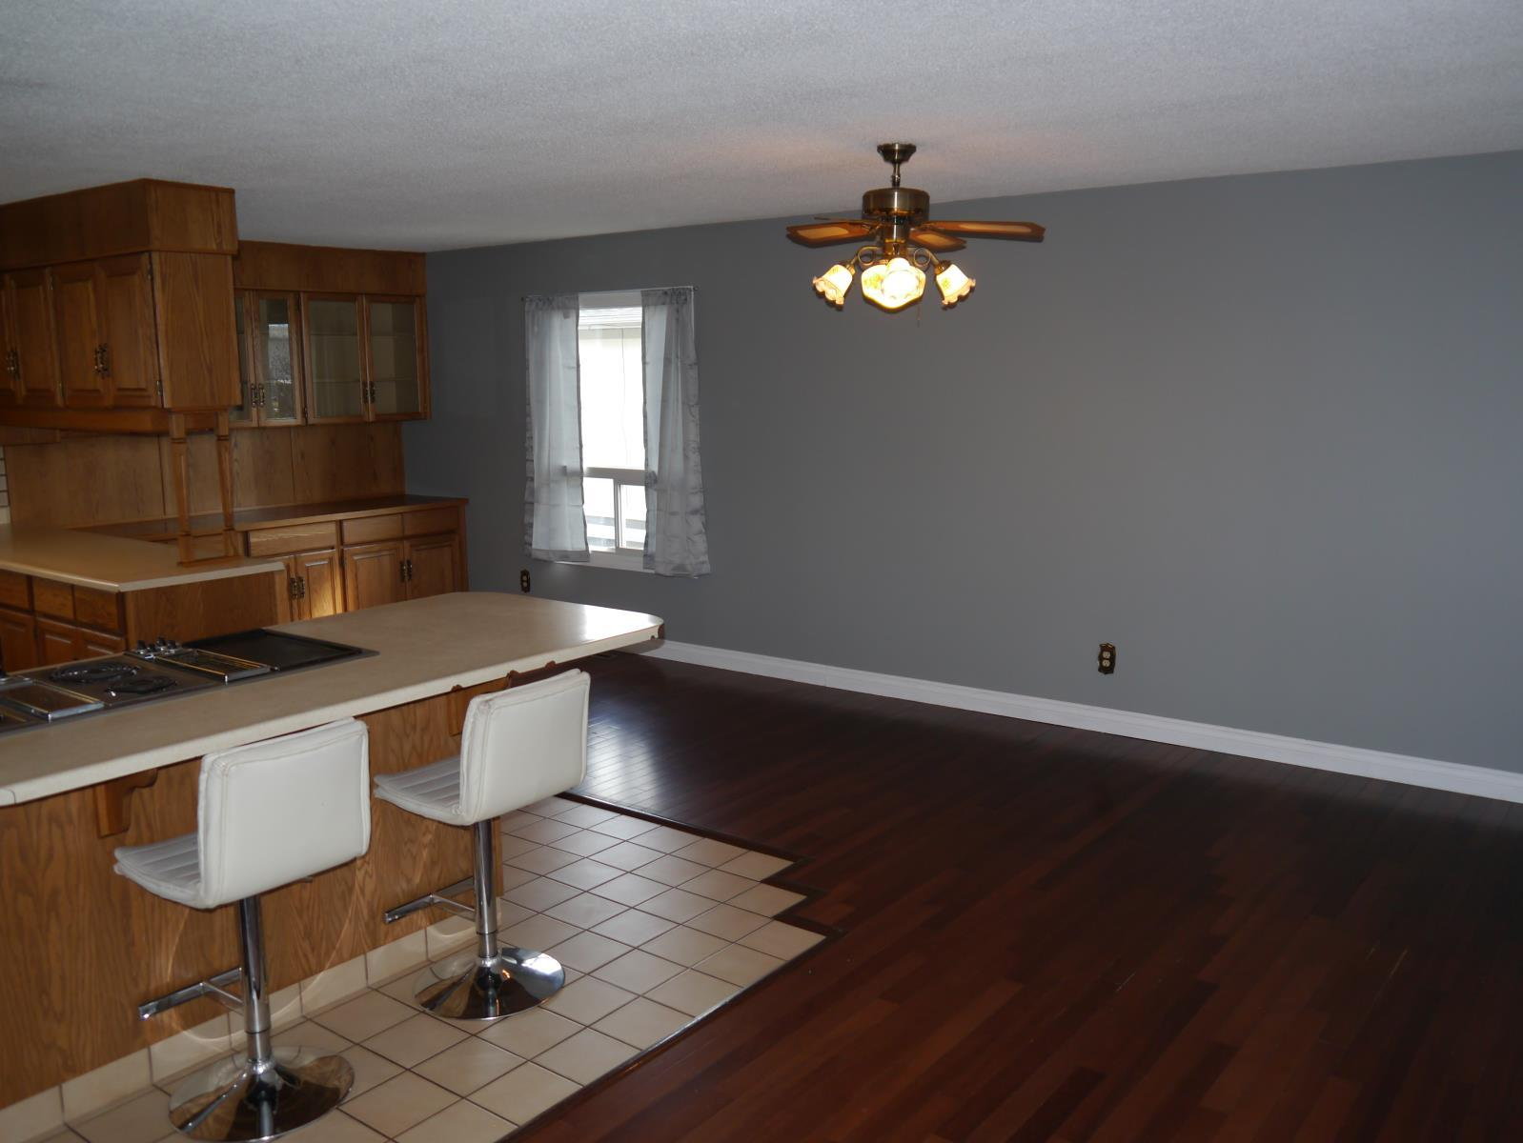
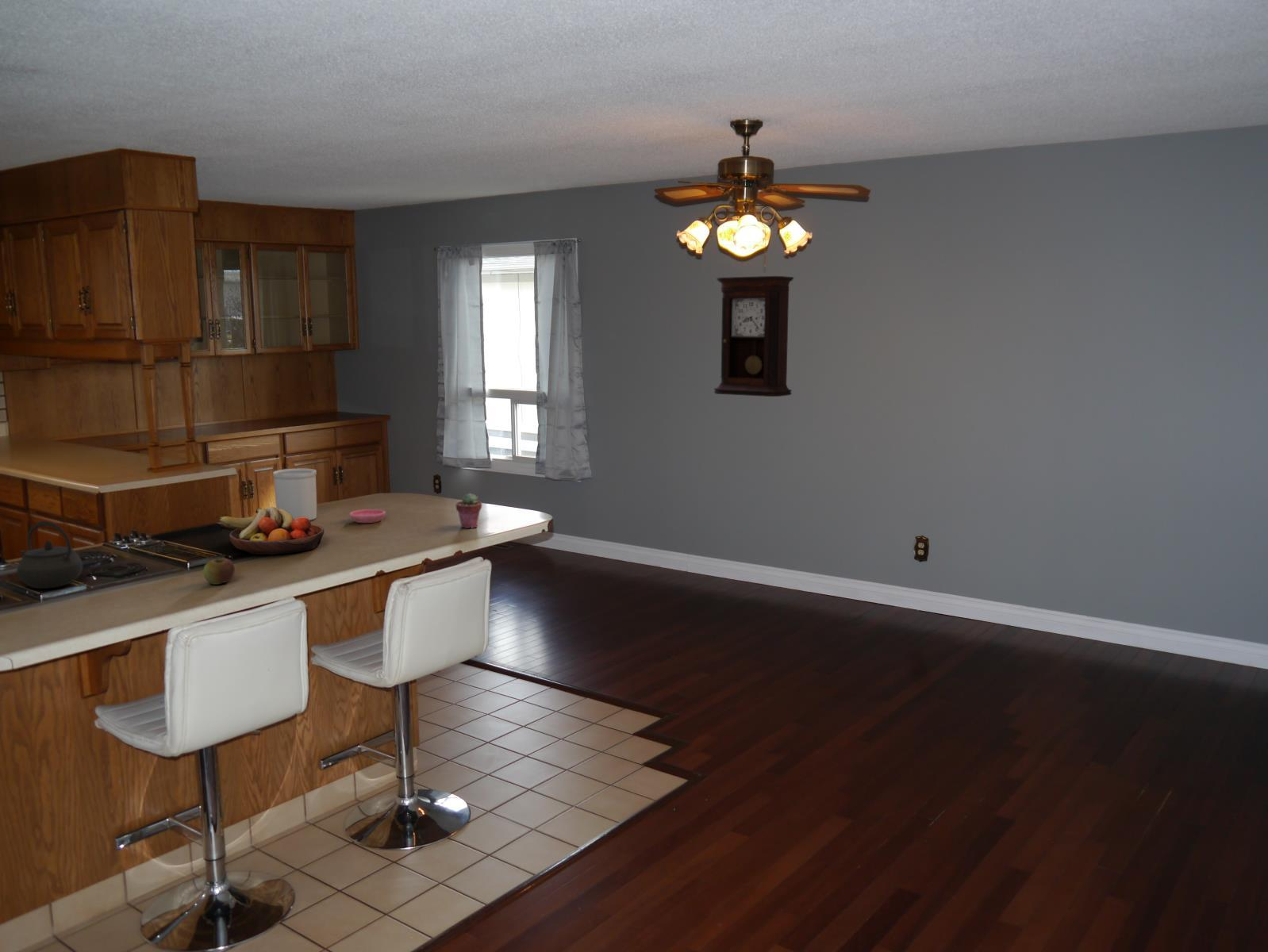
+ pendulum clock [713,275,794,397]
+ utensil holder [272,468,317,521]
+ apple [202,555,236,585]
+ potted succulent [455,492,482,529]
+ fruit bowl [218,506,325,555]
+ saucer [348,509,386,524]
+ kettle [16,520,83,589]
